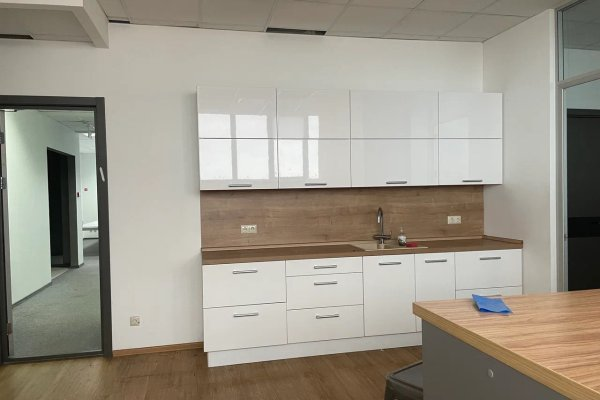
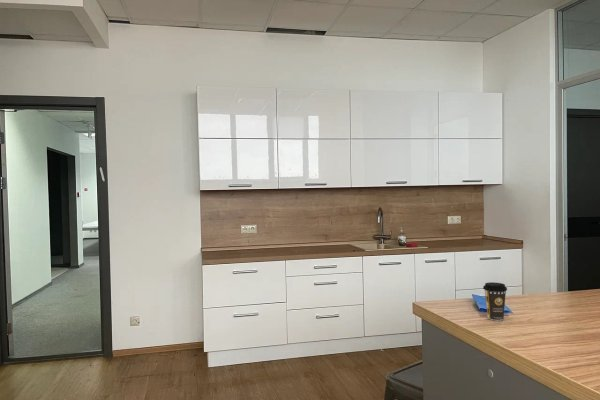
+ coffee cup [482,281,508,321]
